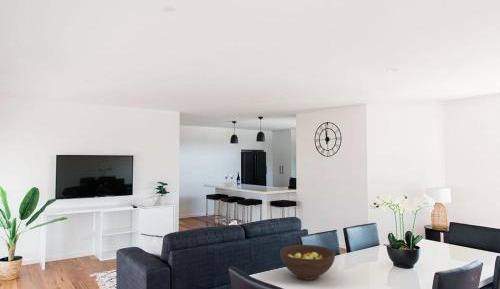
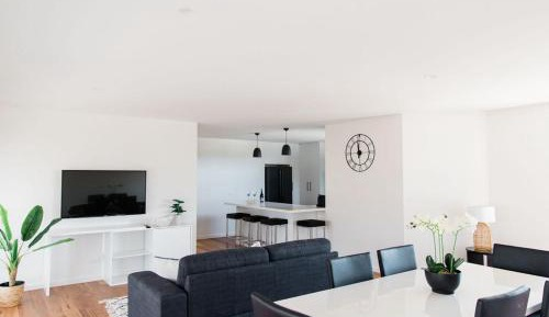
- fruit bowl [279,244,336,281]
